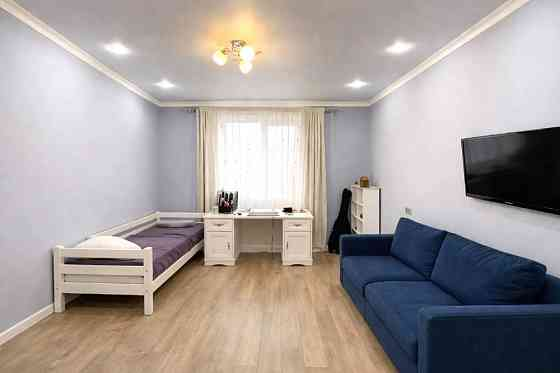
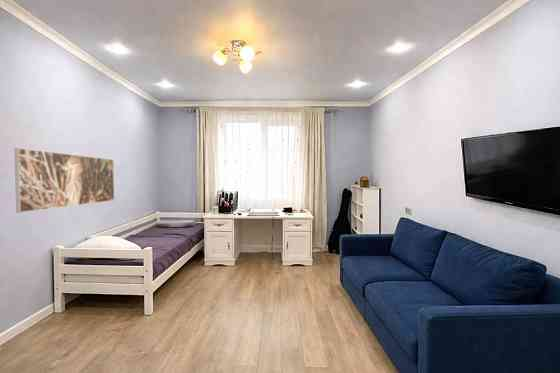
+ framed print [14,147,115,214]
